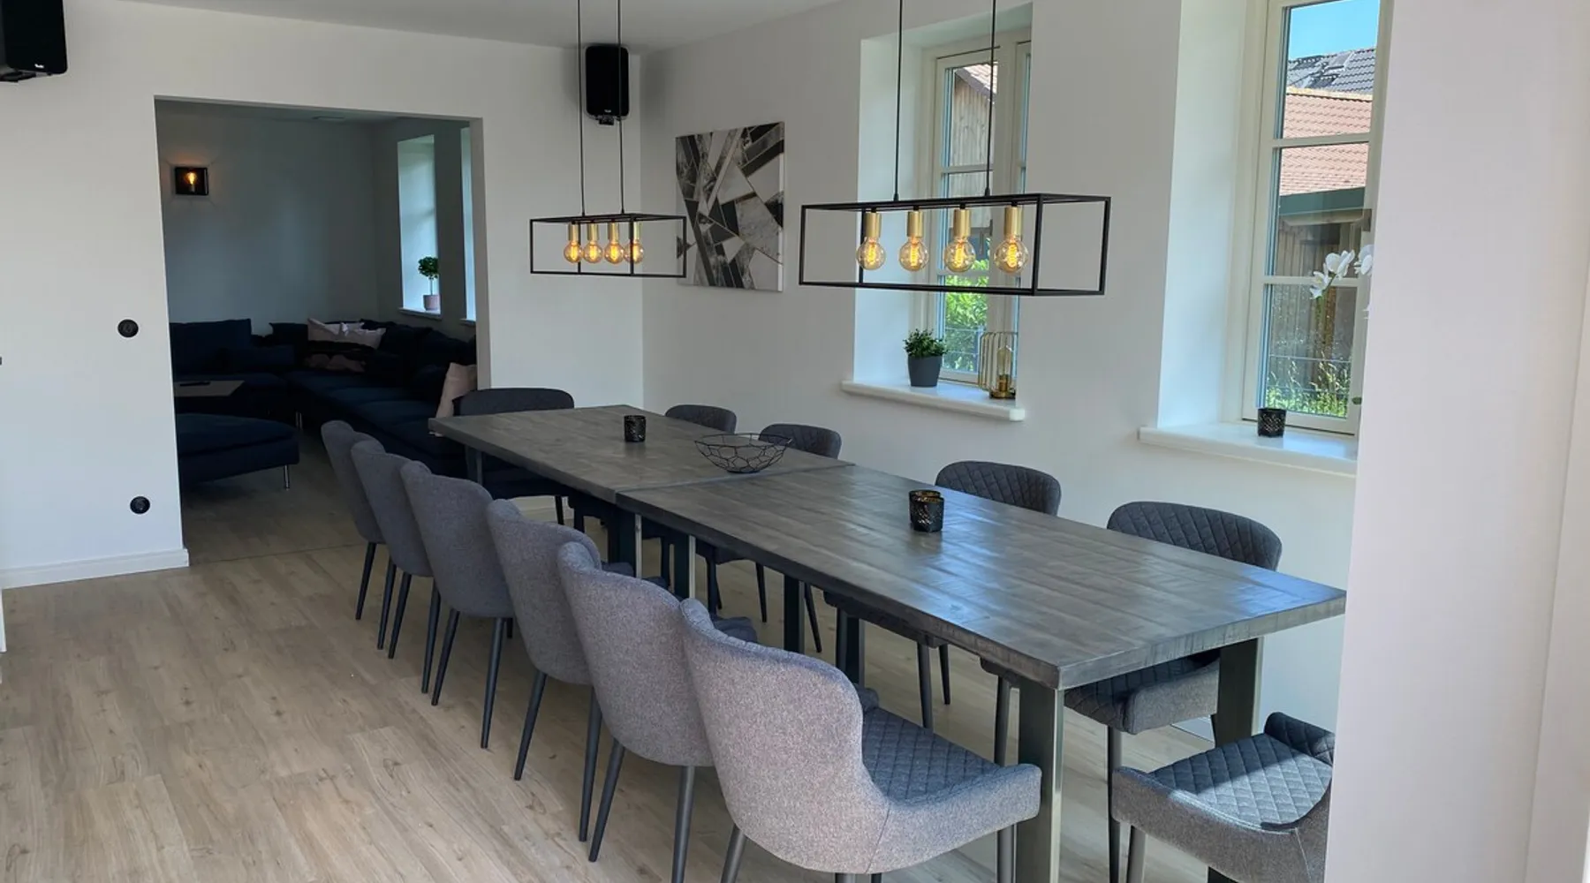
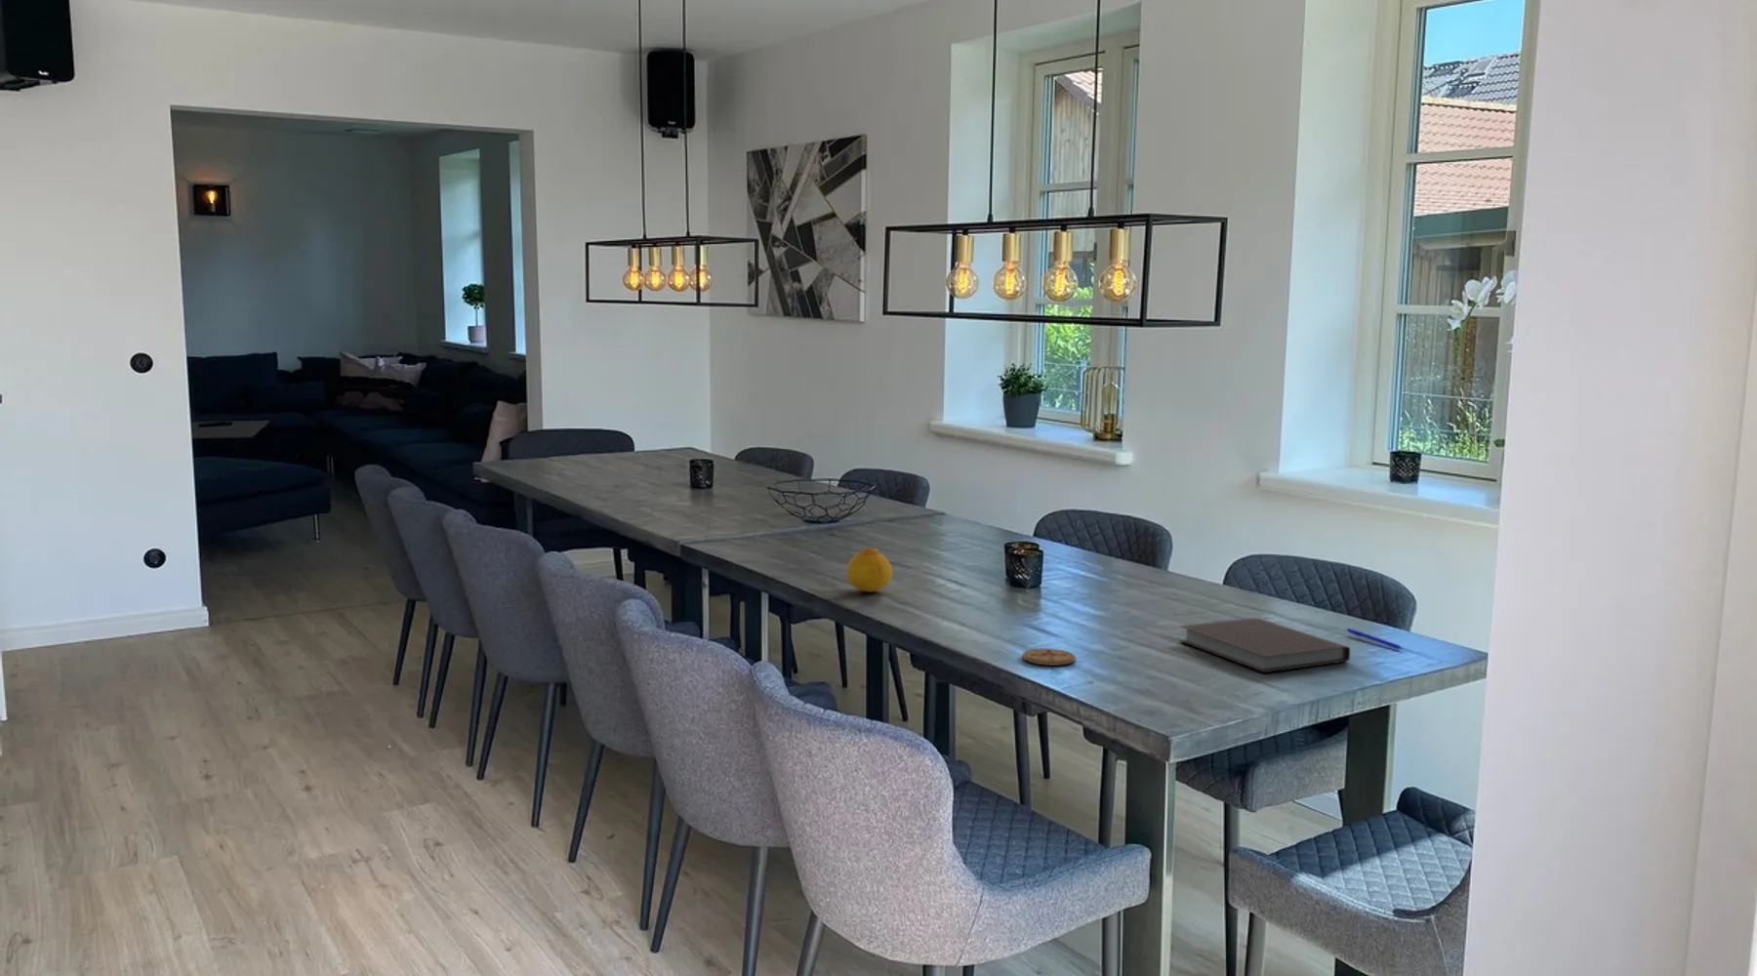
+ fruit [846,547,893,594]
+ coaster [1022,647,1077,667]
+ pen [1346,627,1404,650]
+ notebook [1178,617,1351,673]
